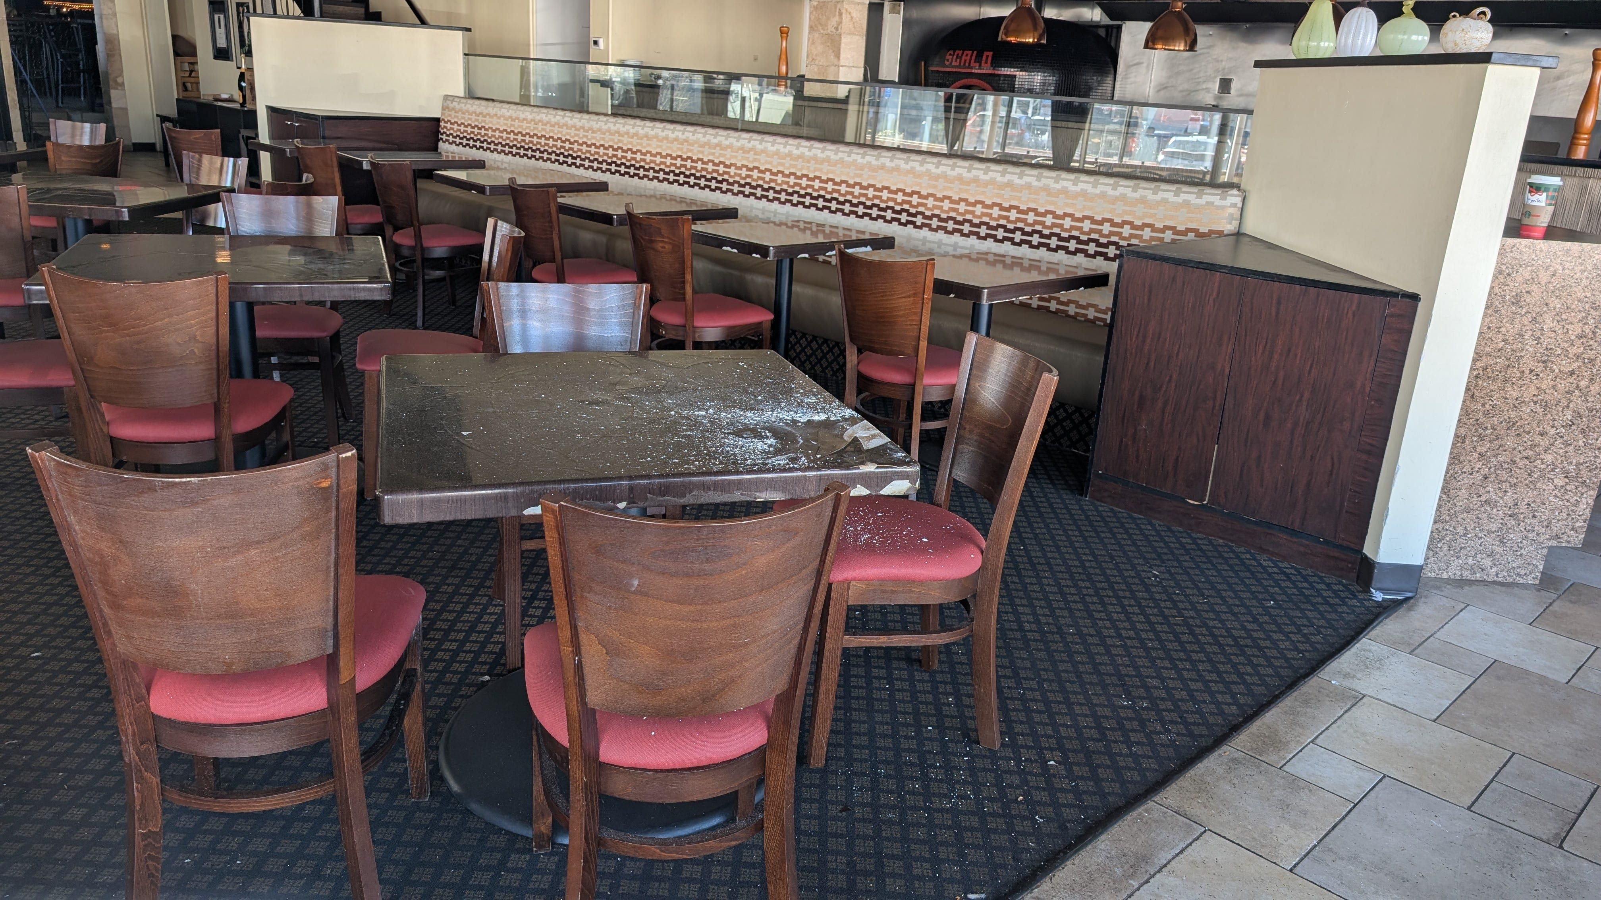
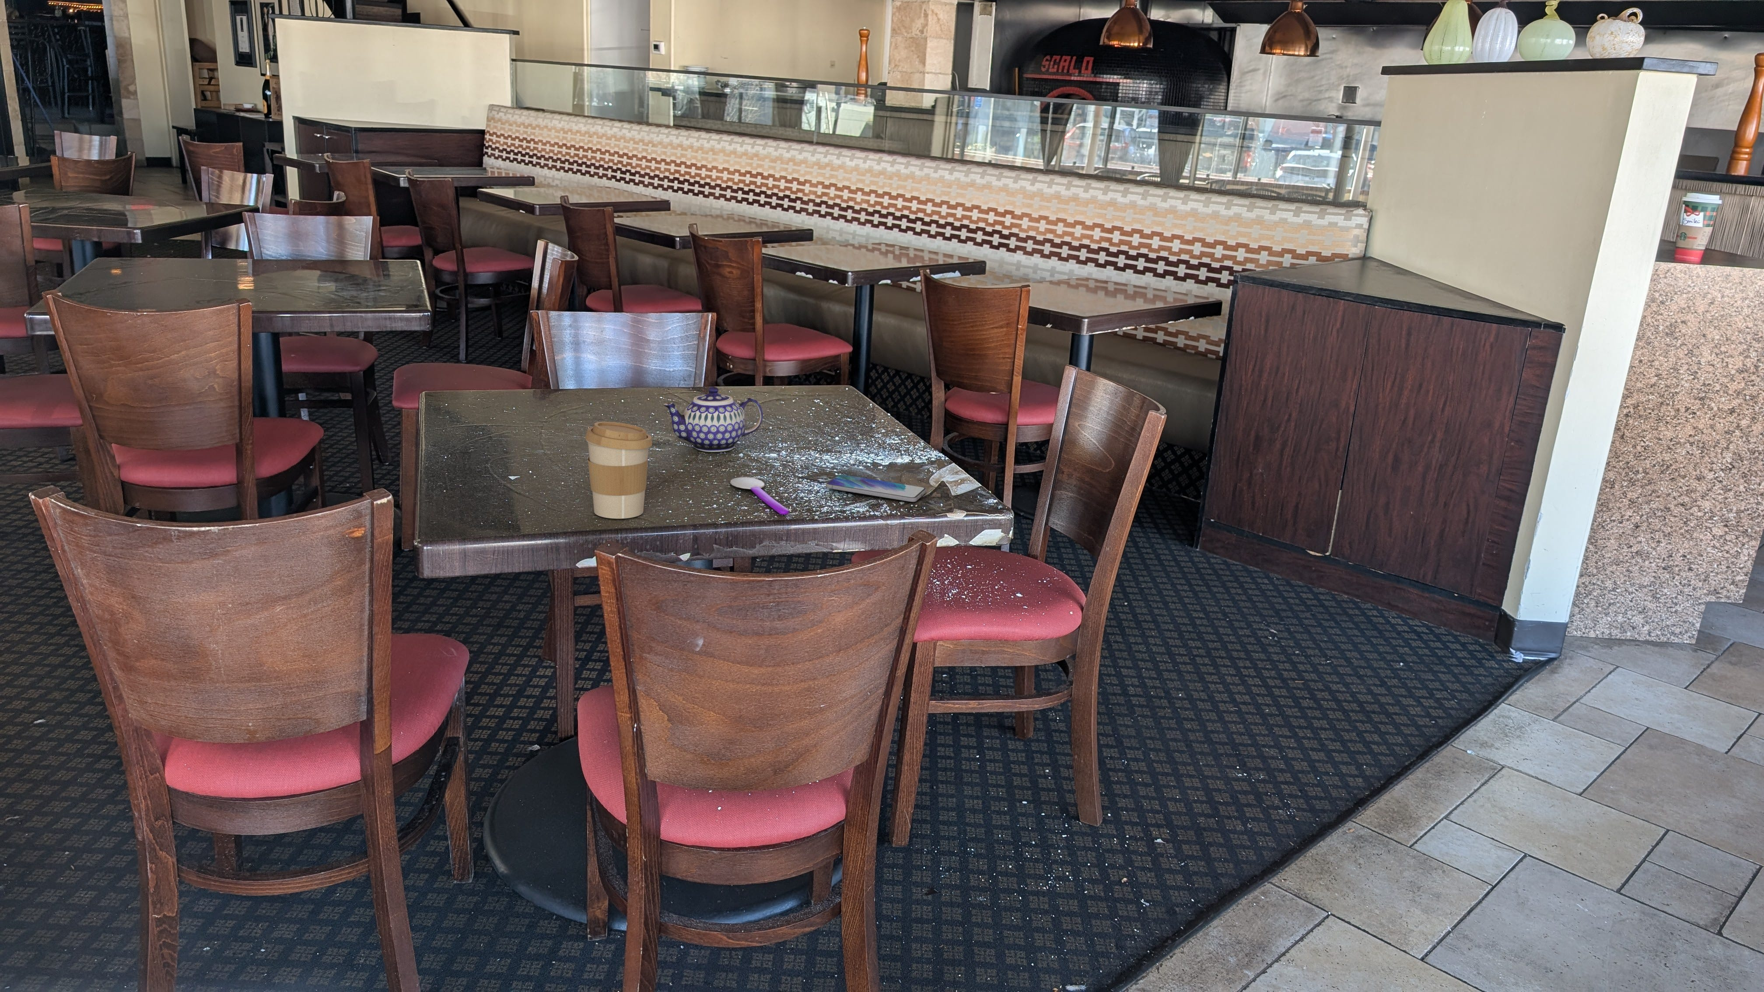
+ teapot [663,386,763,453]
+ smartphone [825,474,927,503]
+ spoon [729,477,789,515]
+ coffee cup [585,422,652,520]
